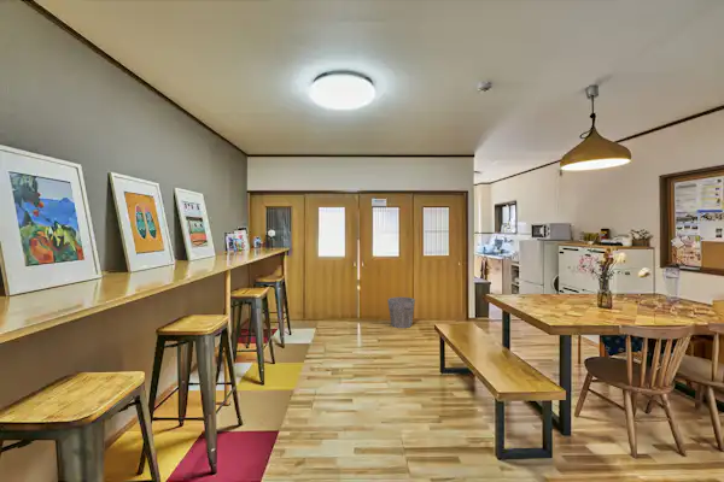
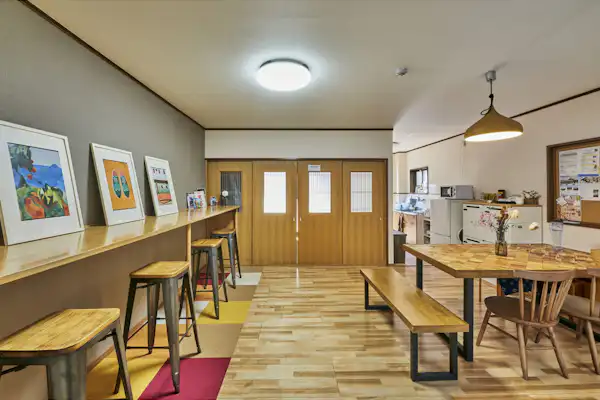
- waste bin [386,295,416,329]
